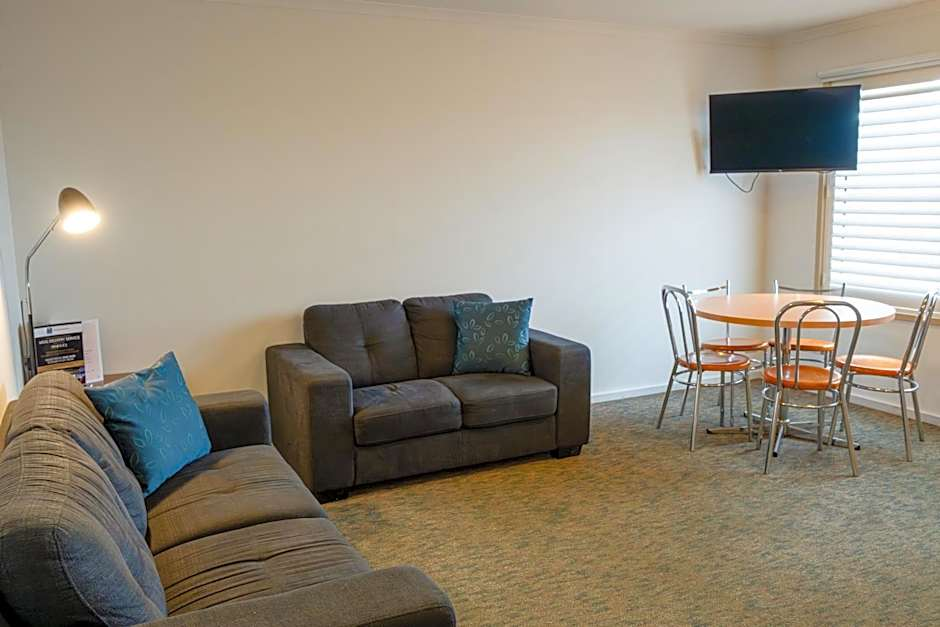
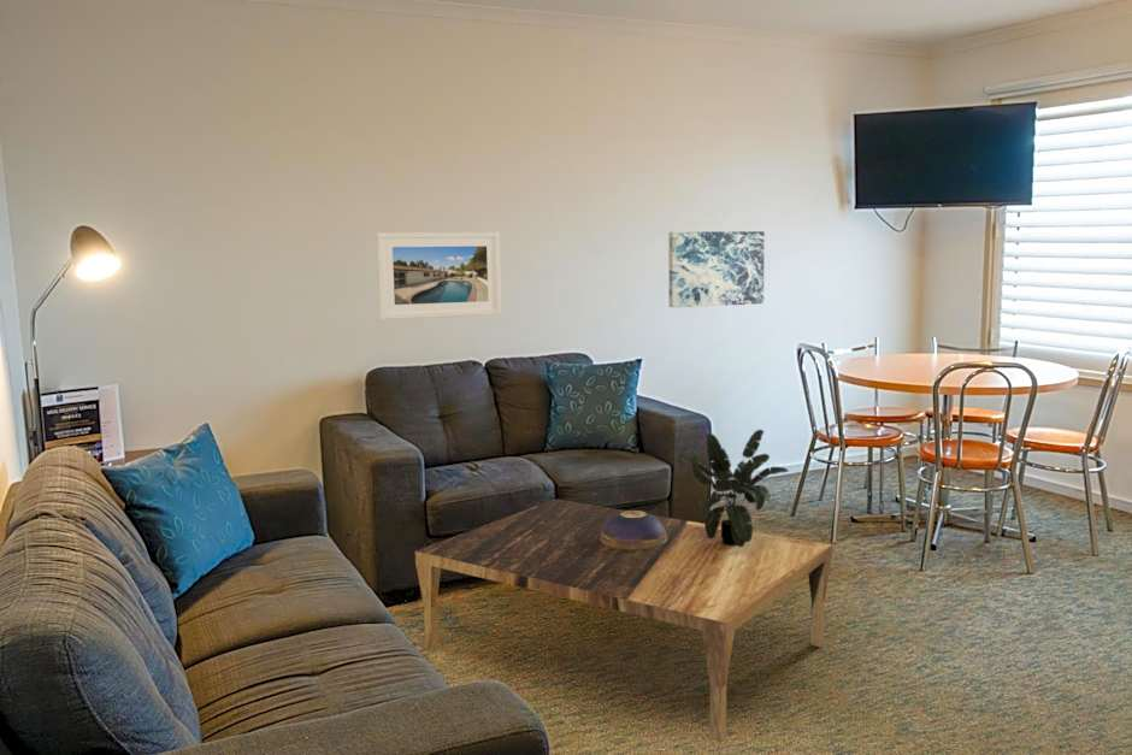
+ wall art [667,230,766,308]
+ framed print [376,231,502,320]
+ decorative bowl [600,509,667,549]
+ potted plant [686,429,790,547]
+ coffee table [414,499,833,744]
